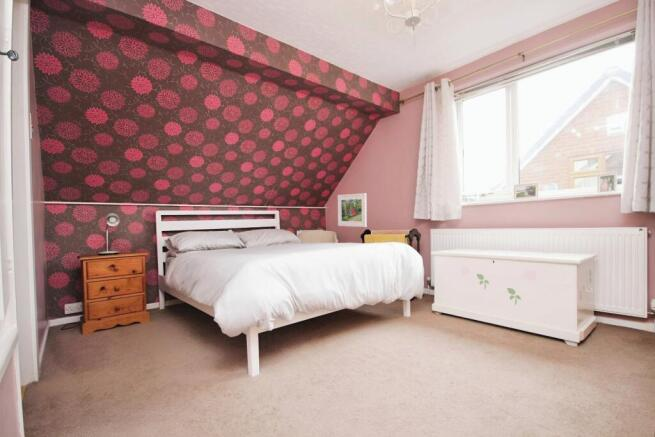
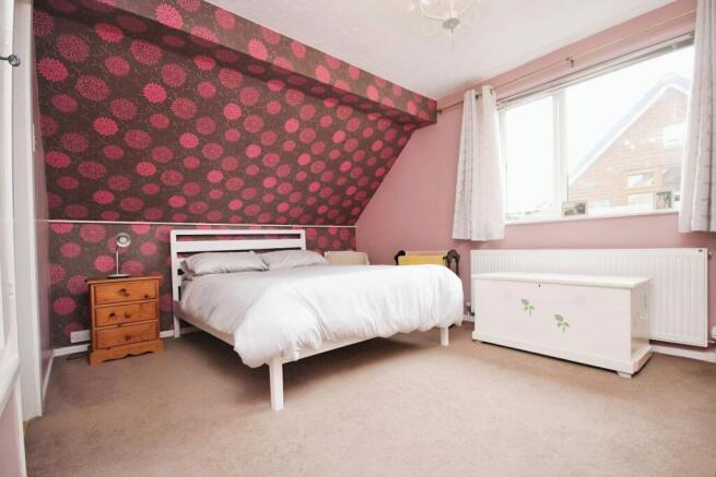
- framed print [337,192,368,228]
